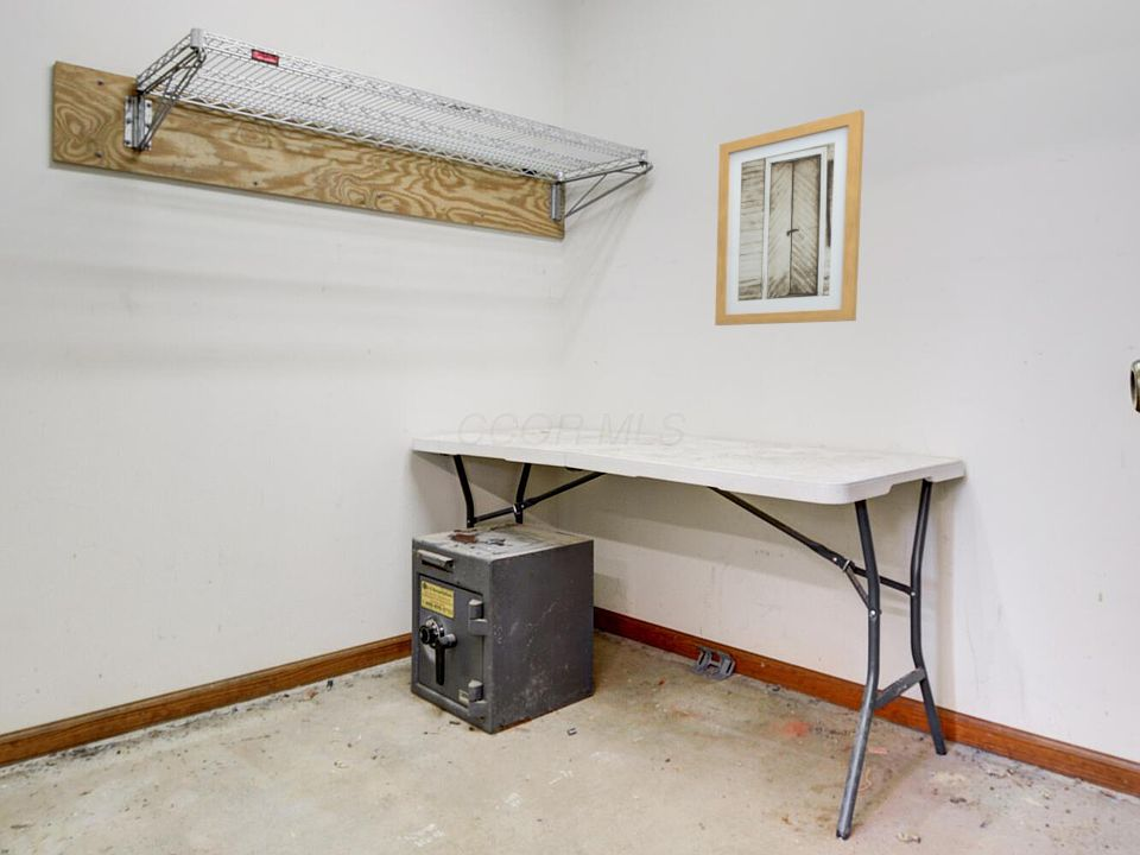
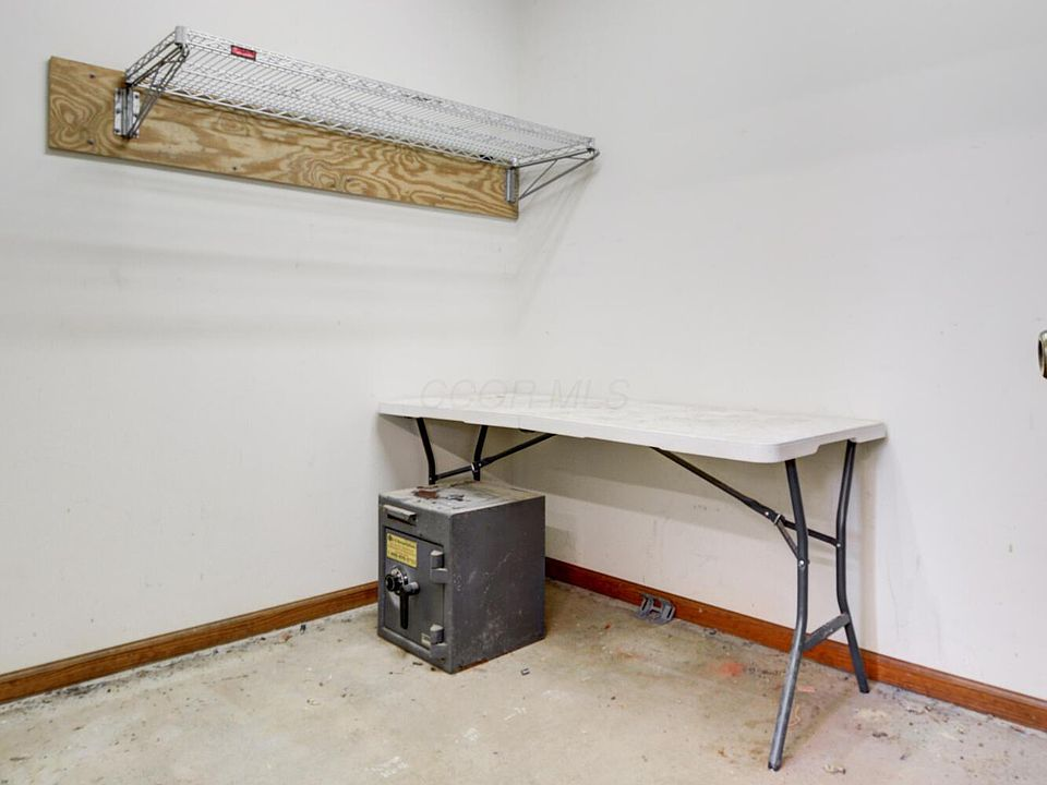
- wall art [714,109,866,327]
